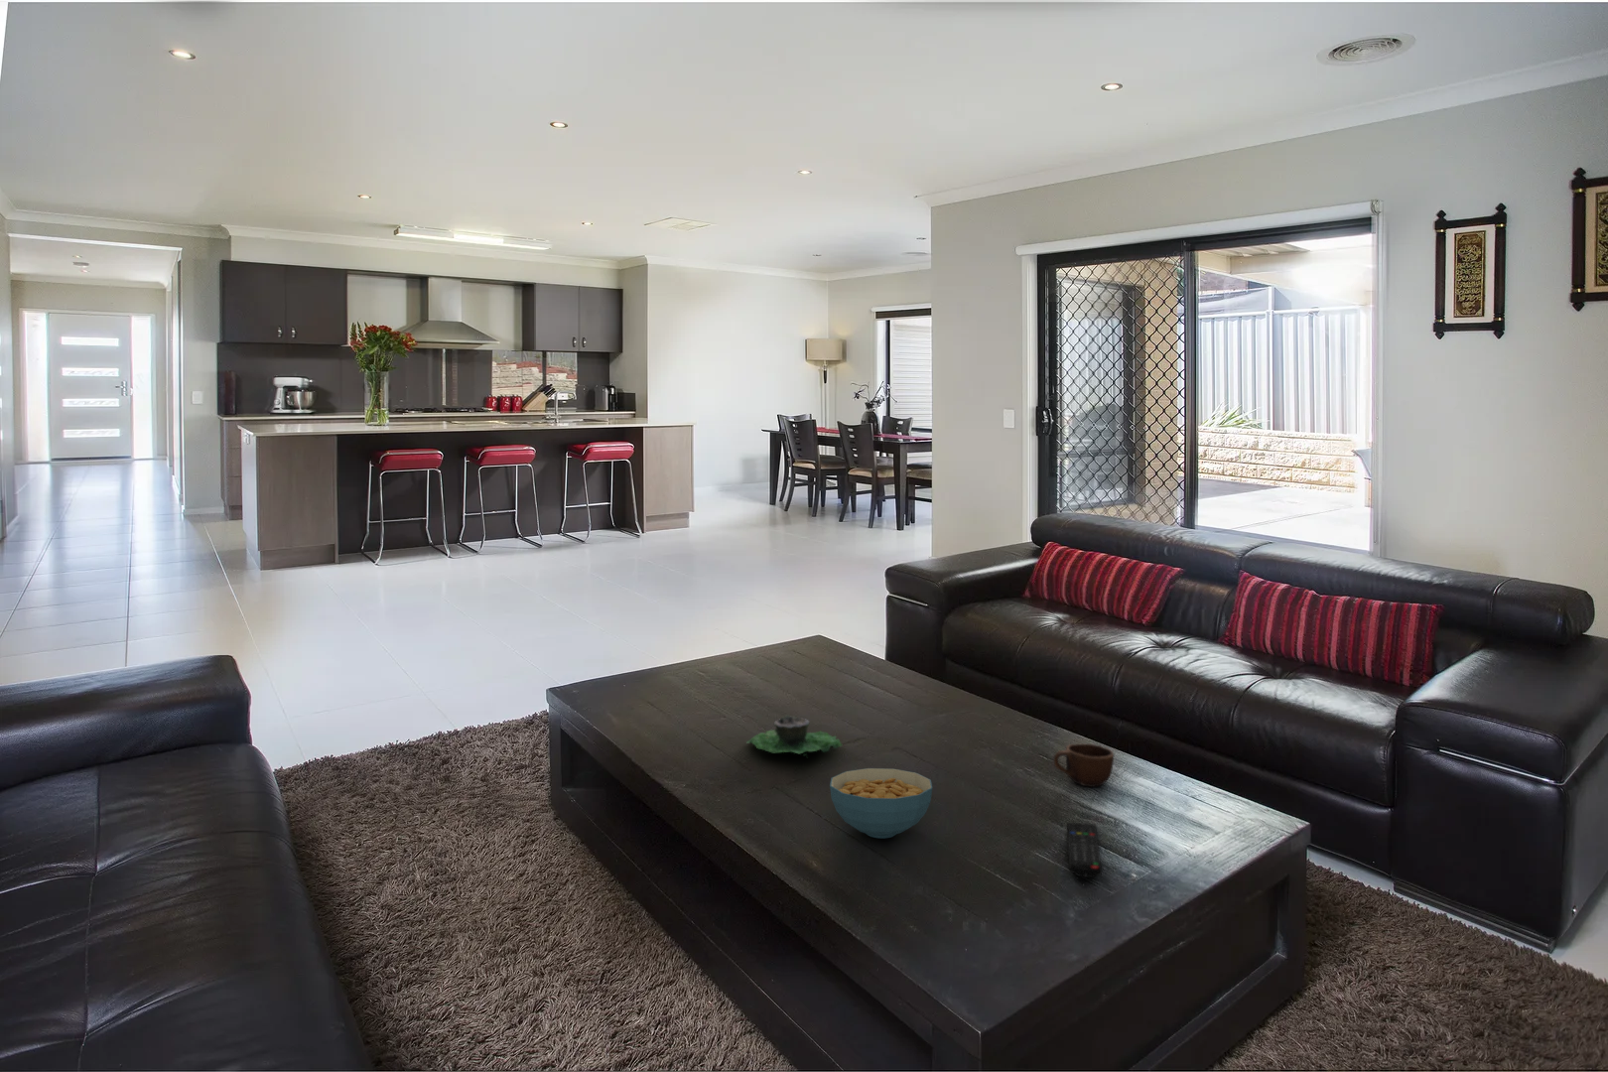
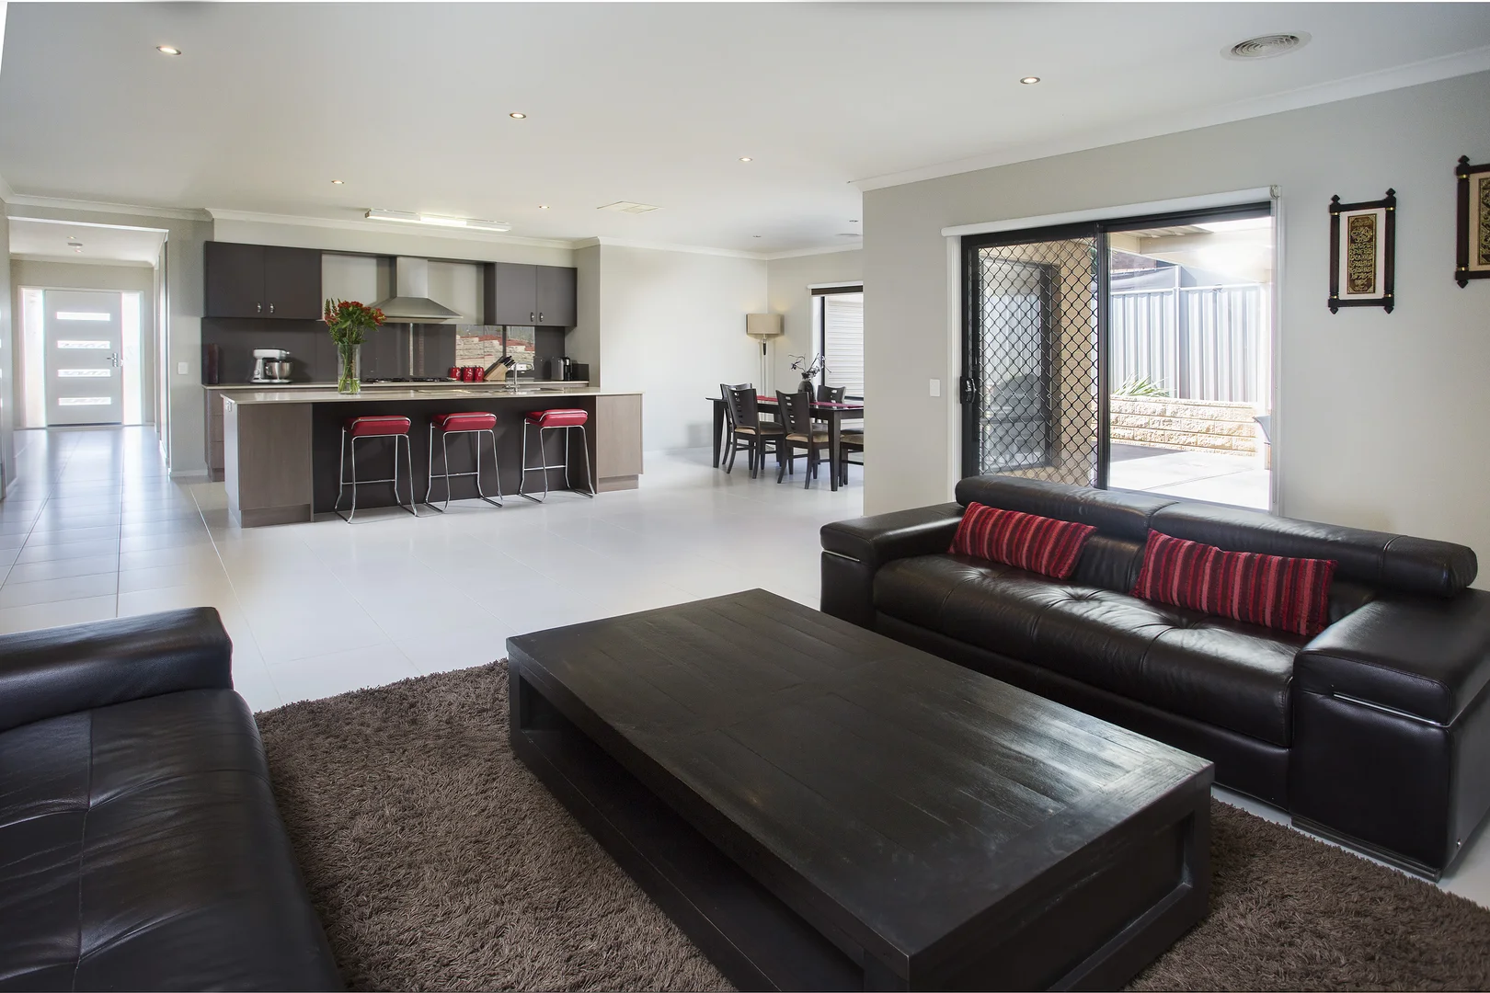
- cereal bowl [829,767,933,839]
- succulent planter [745,714,842,759]
- remote control [1066,822,1103,878]
- mug [1053,743,1115,788]
